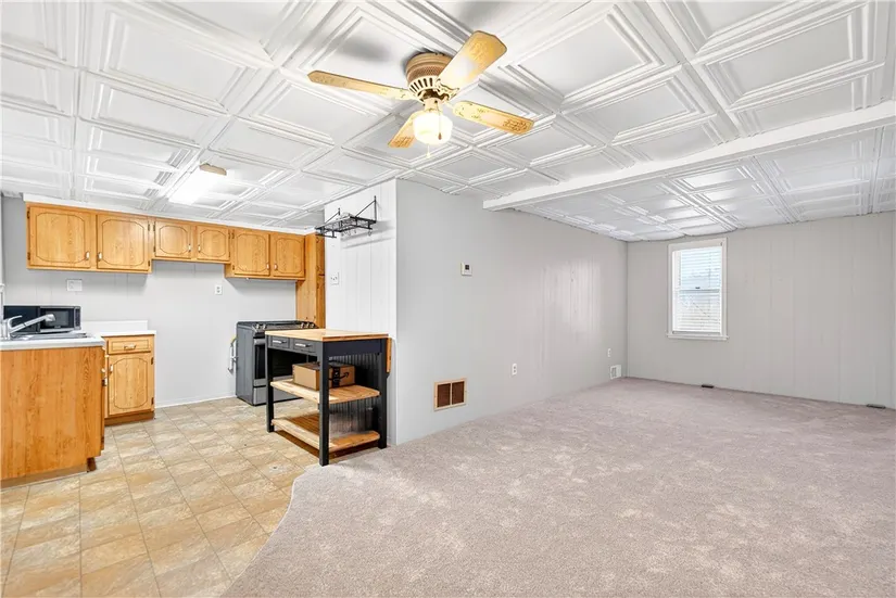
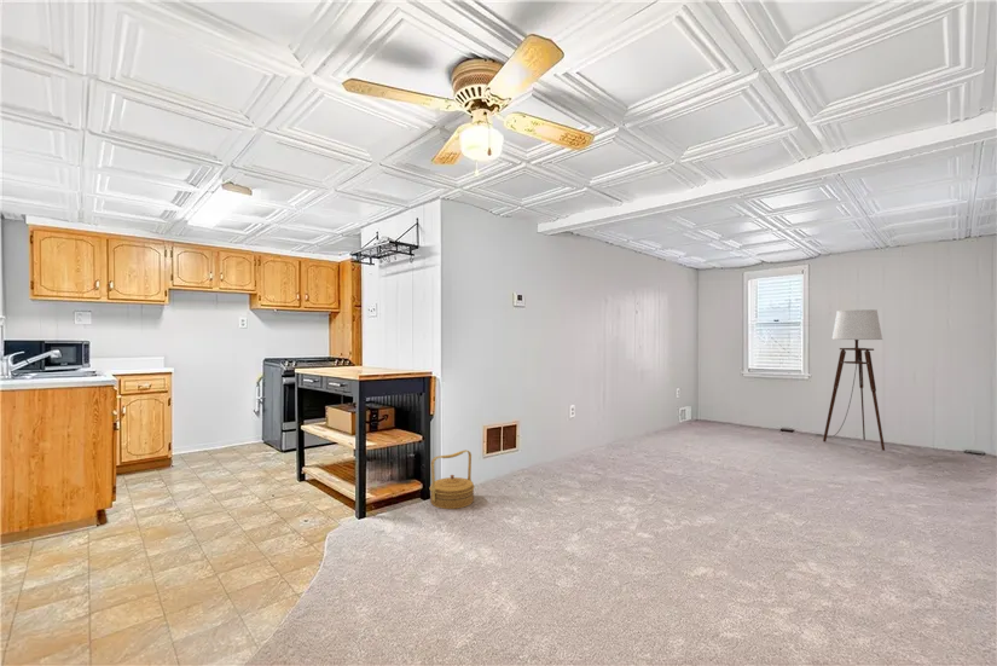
+ floor lamp [815,308,886,452]
+ basket [429,448,476,510]
